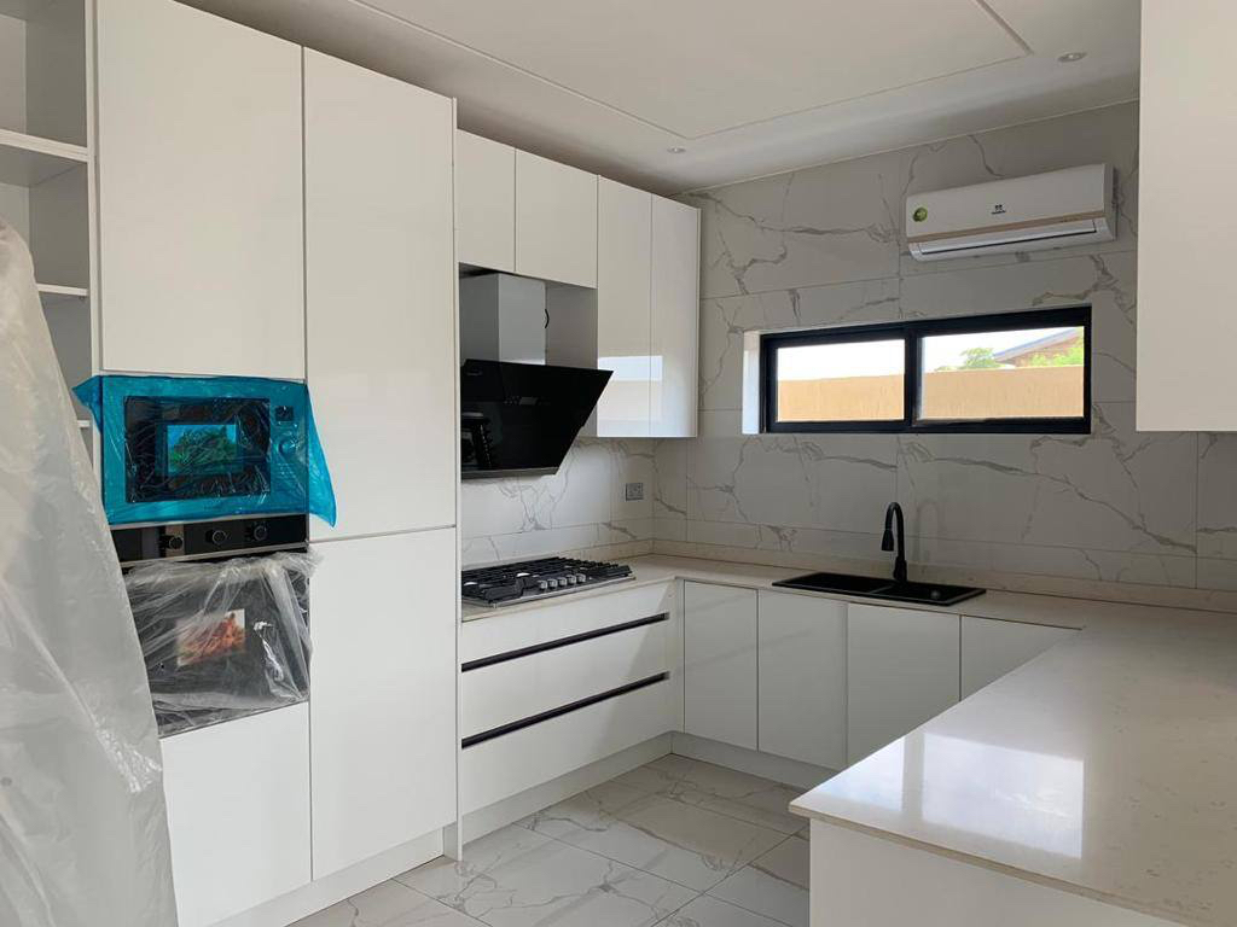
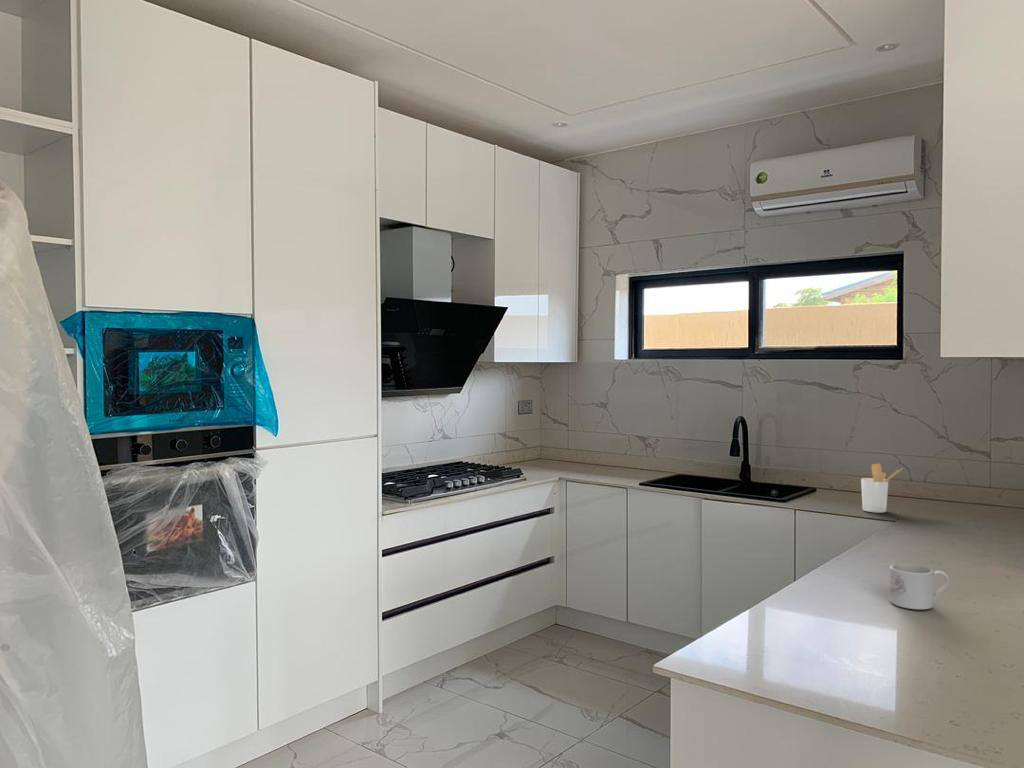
+ utensil holder [860,462,904,514]
+ mug [889,563,950,610]
